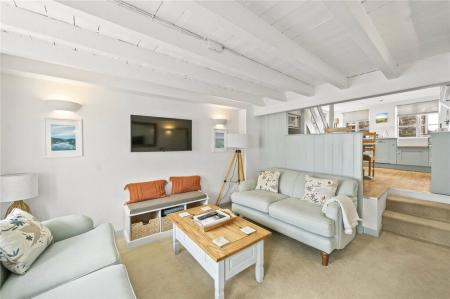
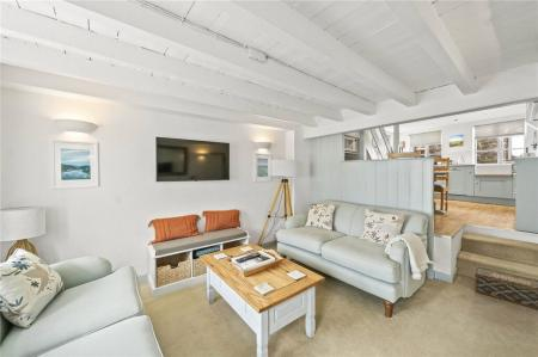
+ woven basket [473,266,538,310]
